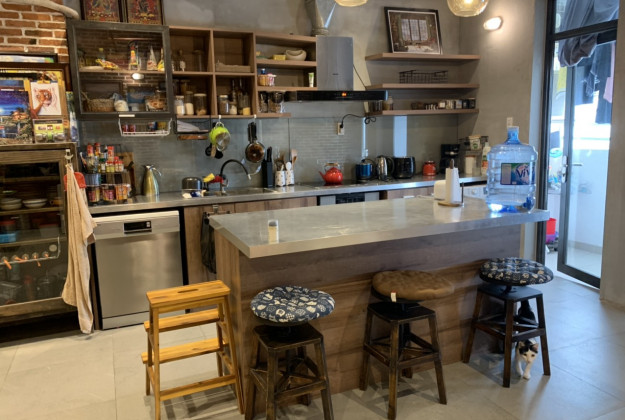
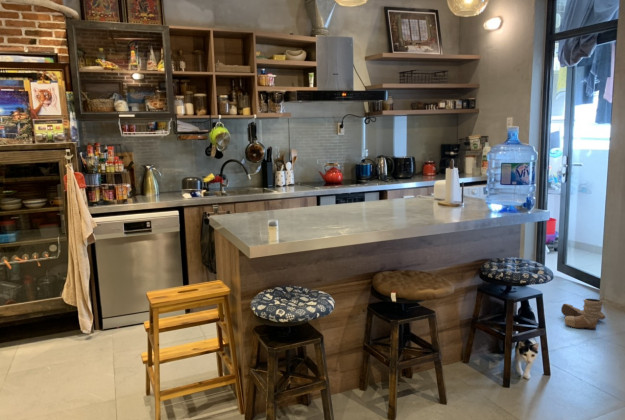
+ boots [560,298,607,330]
